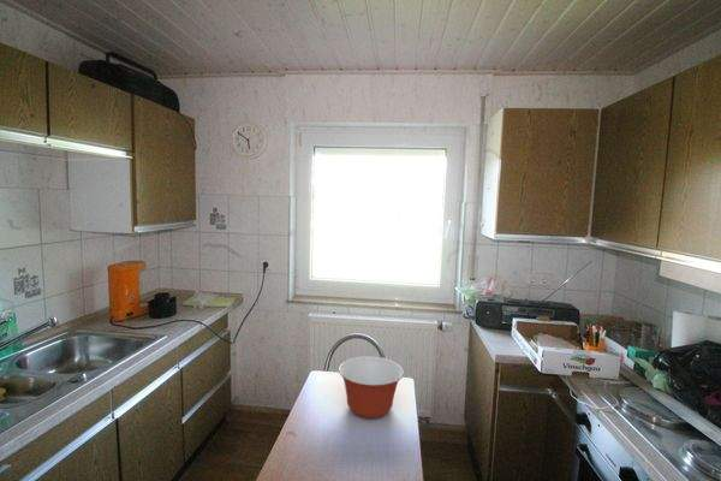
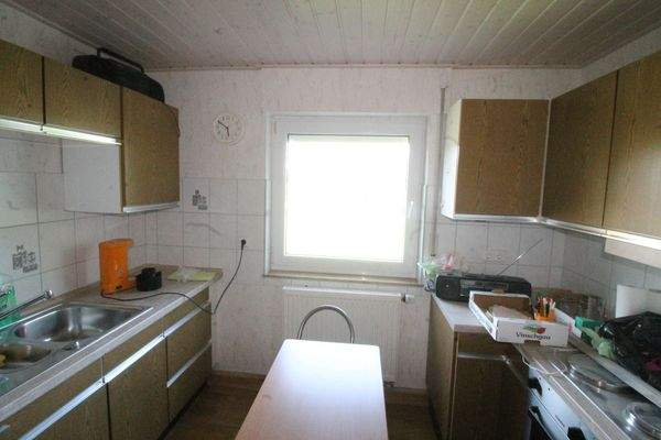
- mixing bowl [338,355,405,420]
